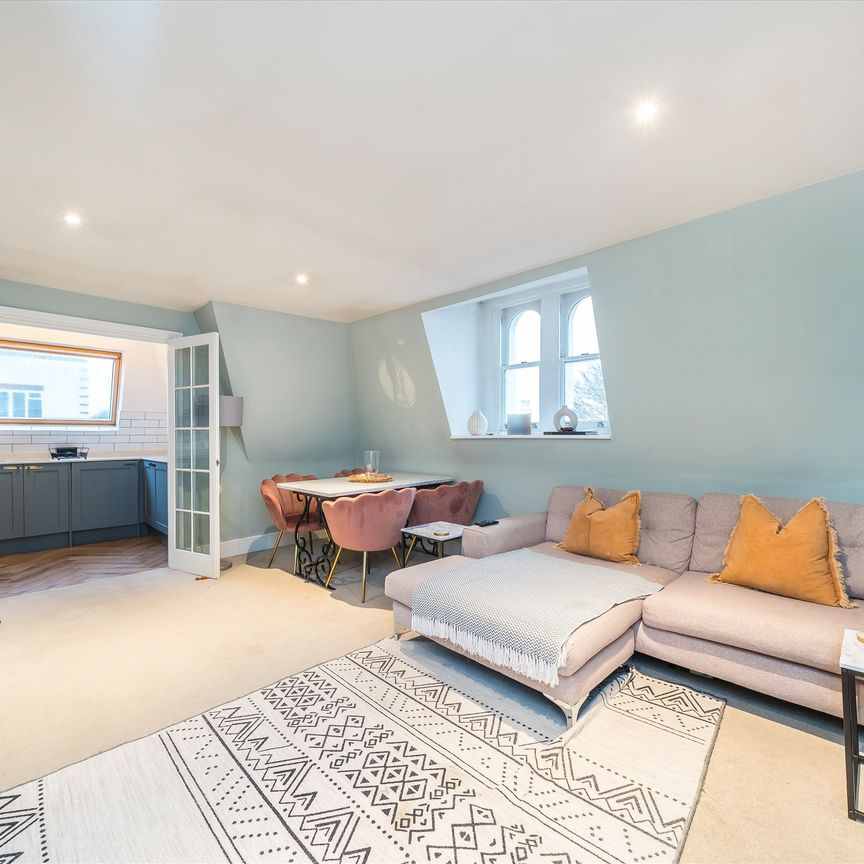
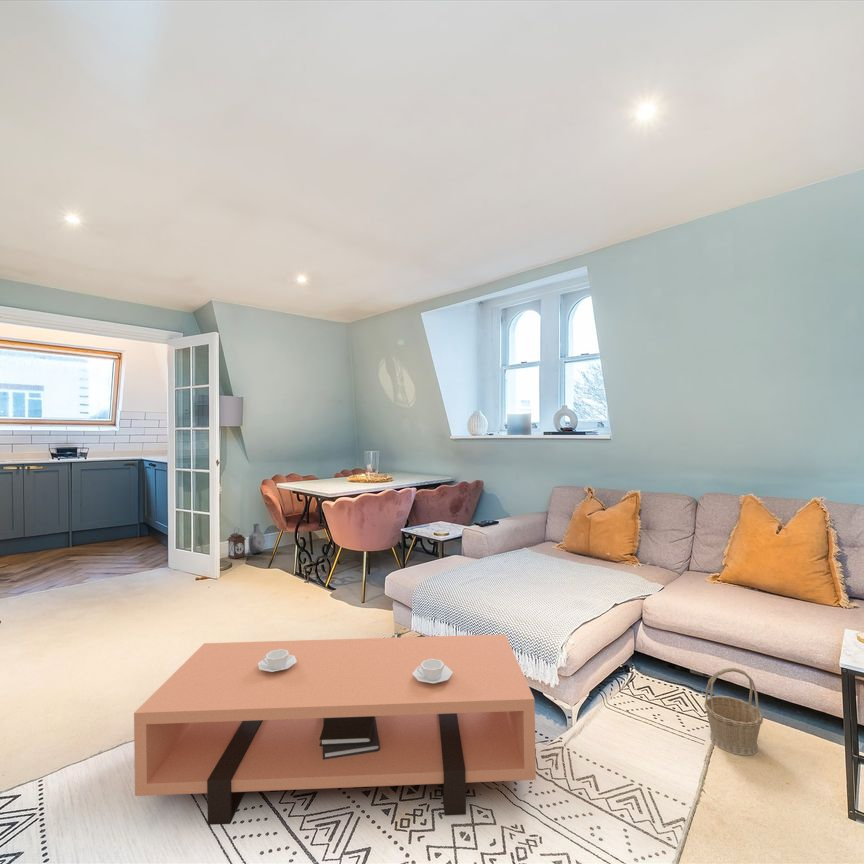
+ coffee table [133,633,537,826]
+ vase [247,523,266,554]
+ lantern [226,527,247,560]
+ basket [703,667,764,757]
